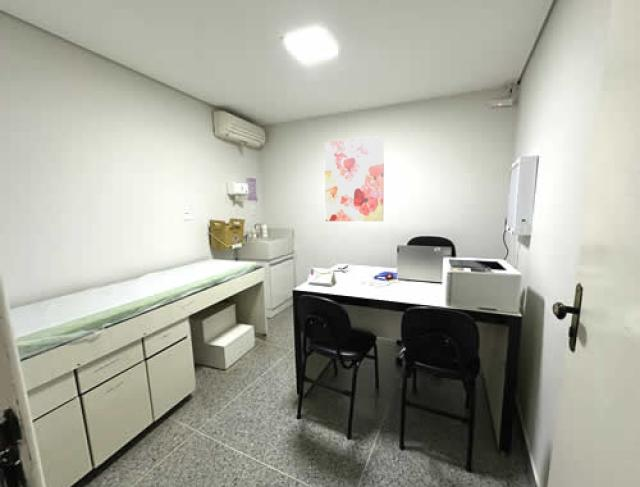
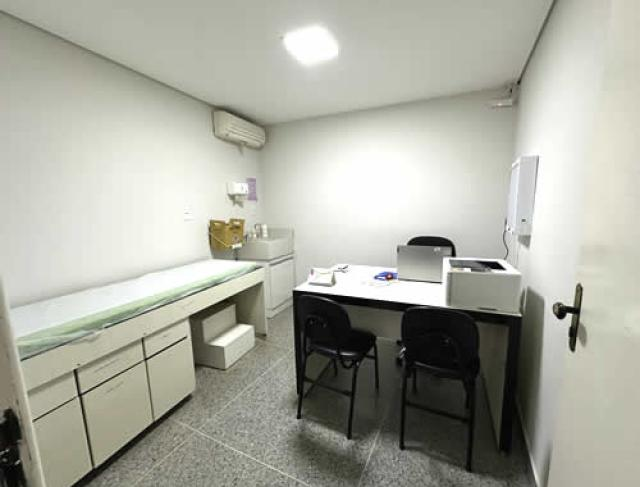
- wall art [323,135,385,222]
